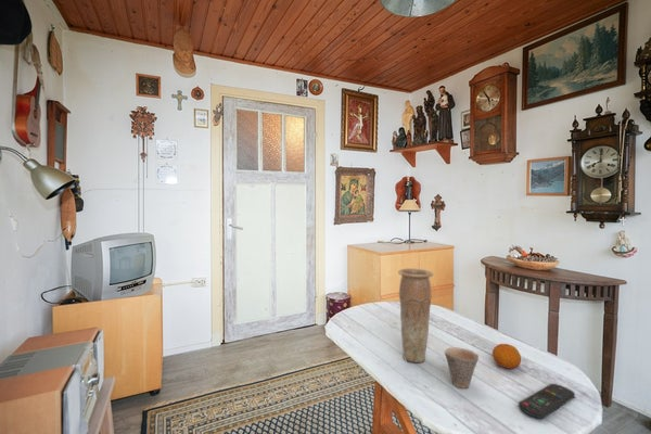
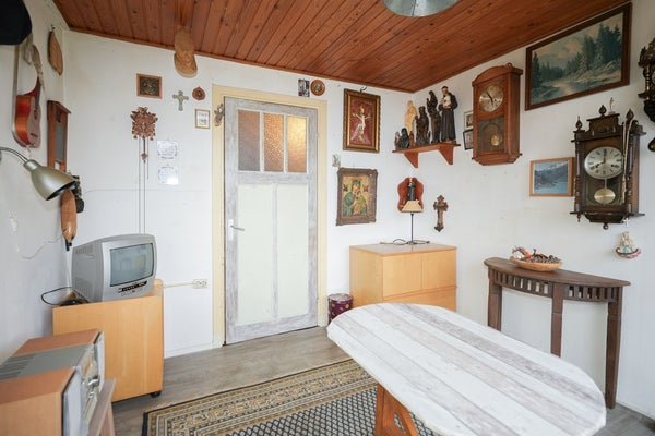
- cup [444,346,480,390]
- vase [397,268,434,363]
- fruit [492,343,522,370]
- remote control [518,382,576,420]
